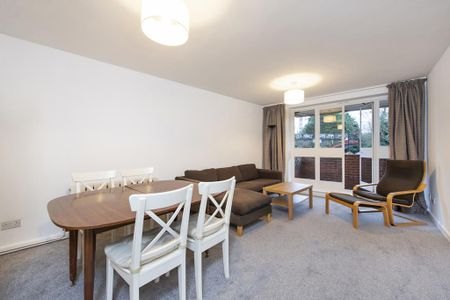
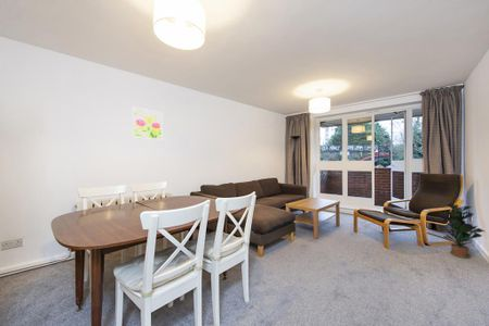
+ potted plant [442,203,486,259]
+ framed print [131,106,163,140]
